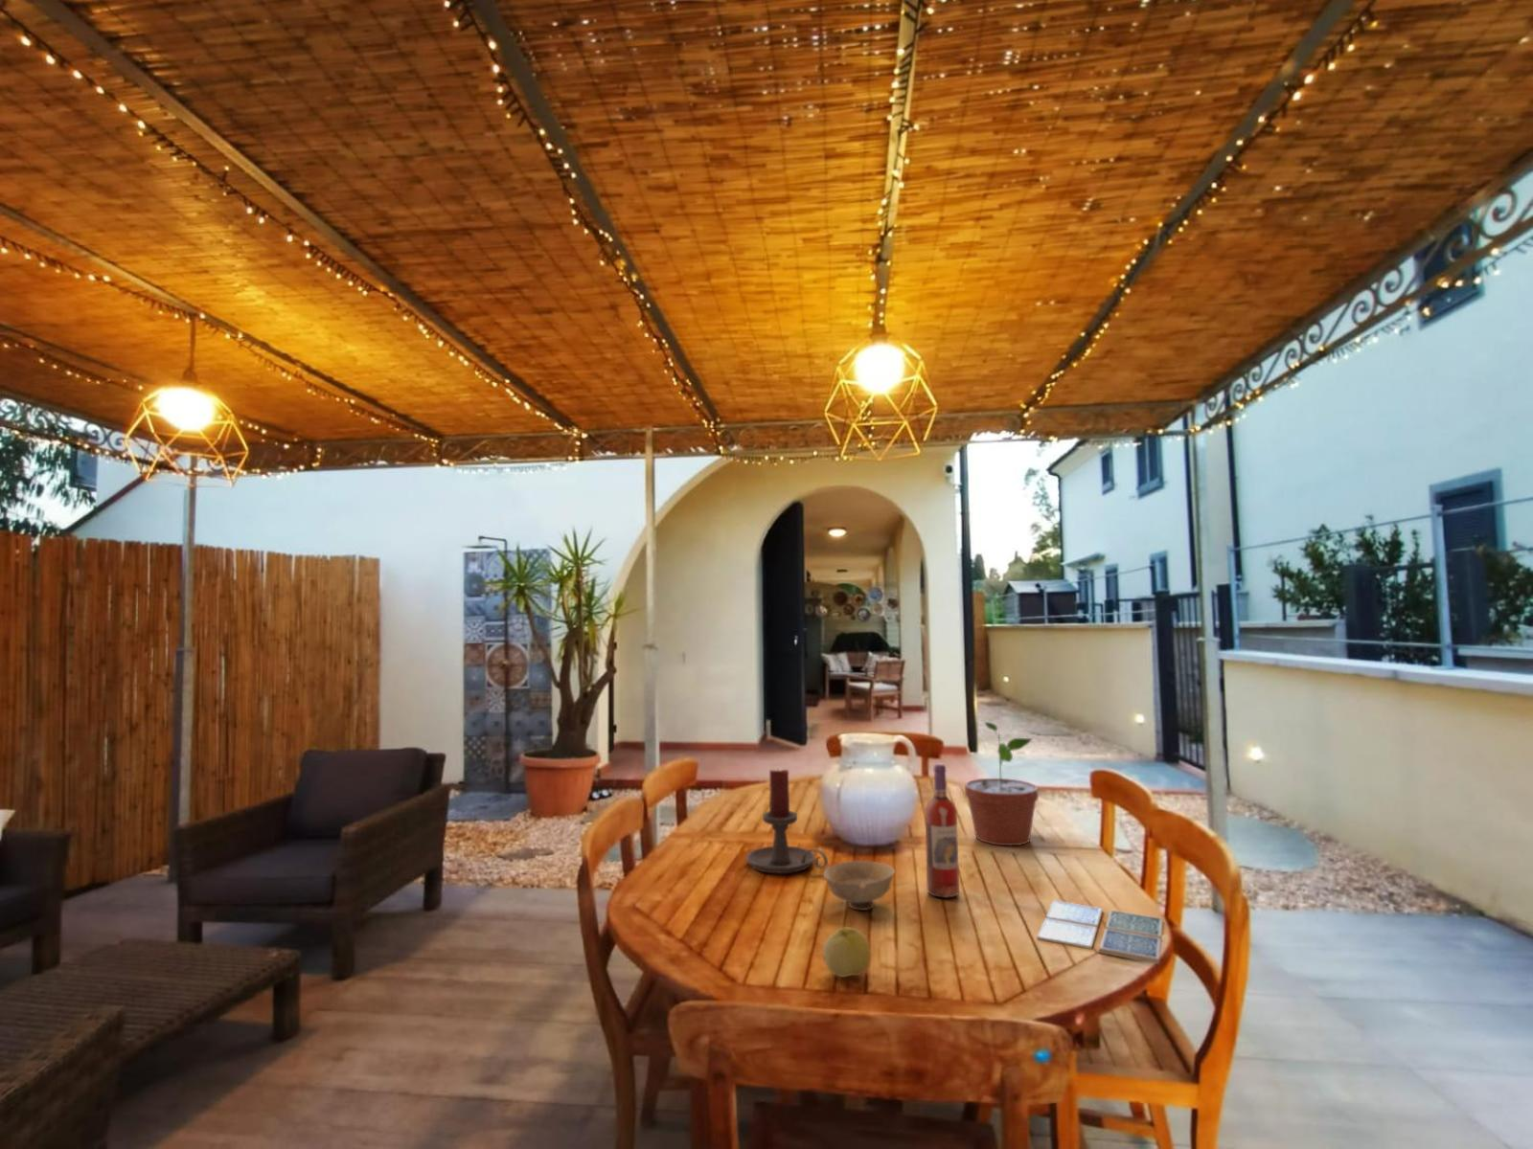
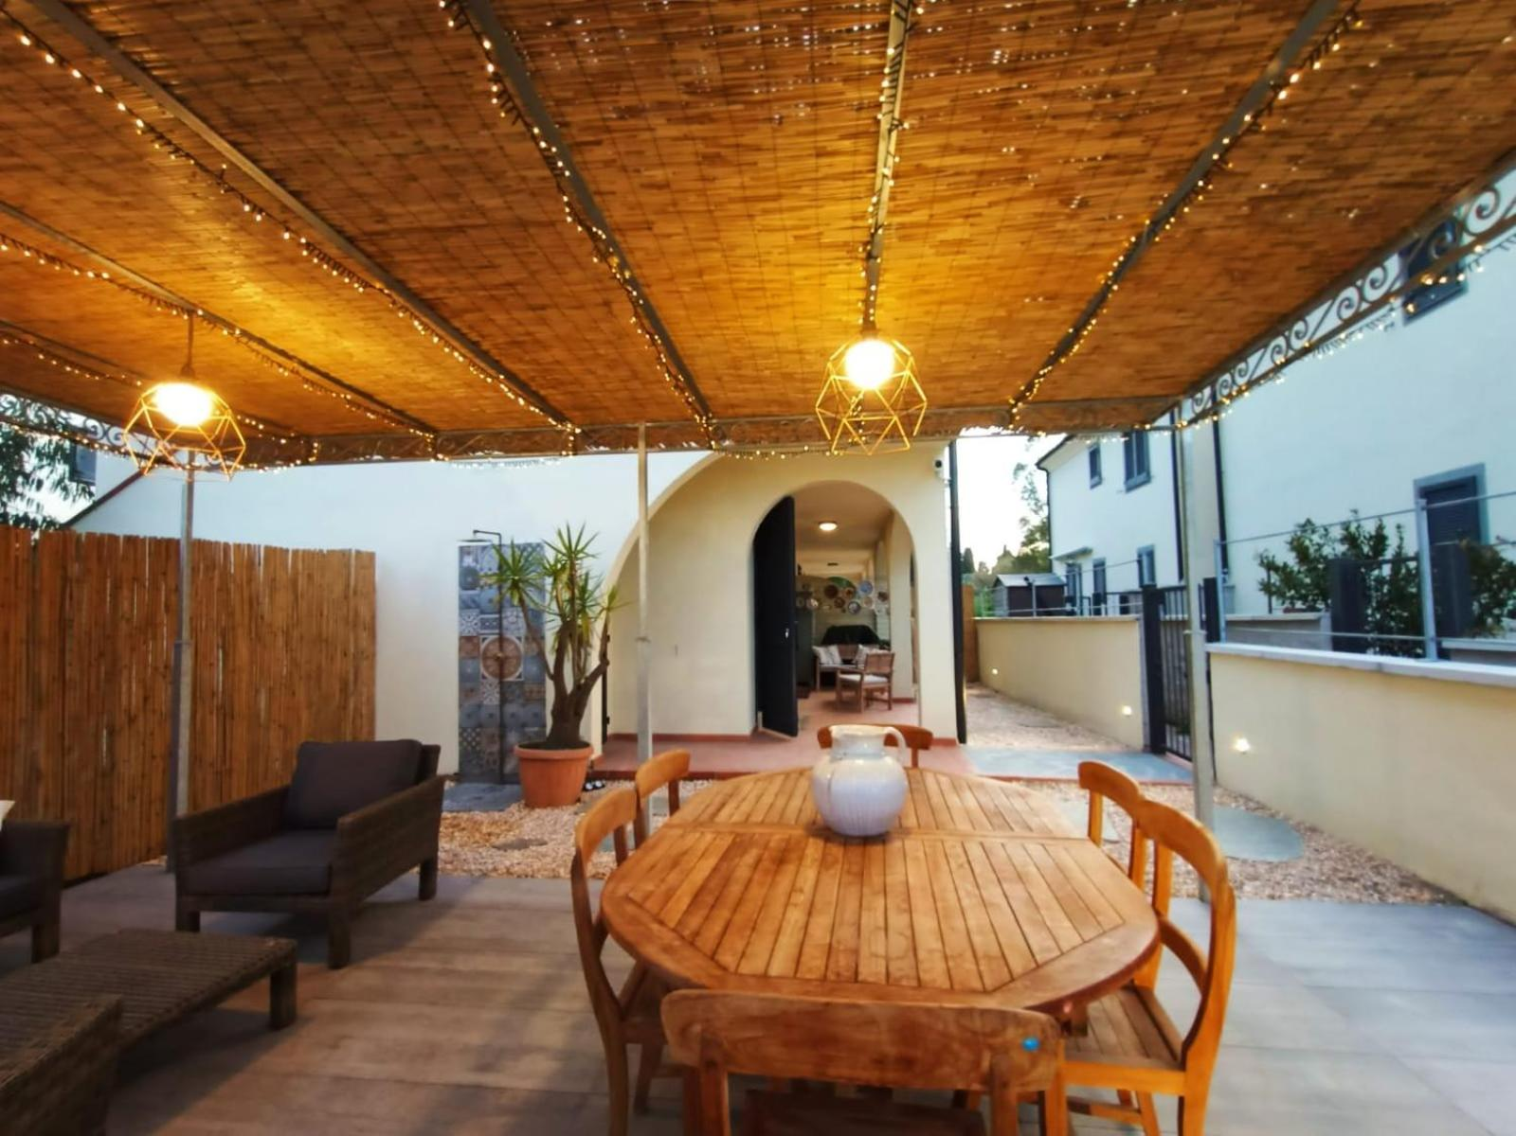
- wine bottle [925,763,960,899]
- apple [822,926,872,979]
- candle holder [746,768,829,874]
- drink coaster [1036,899,1164,966]
- bowl [823,859,896,911]
- potted plant [964,721,1039,846]
